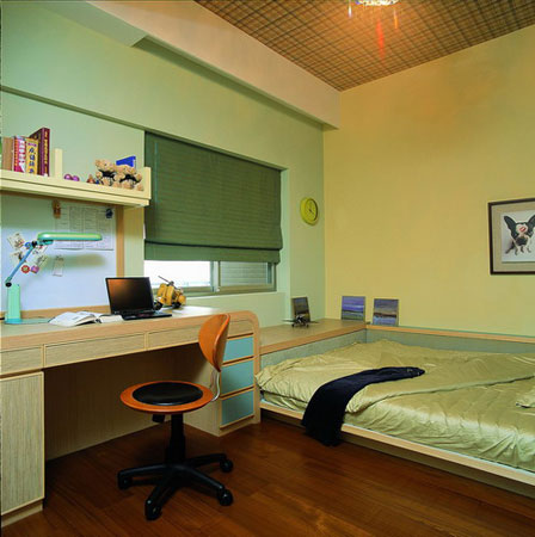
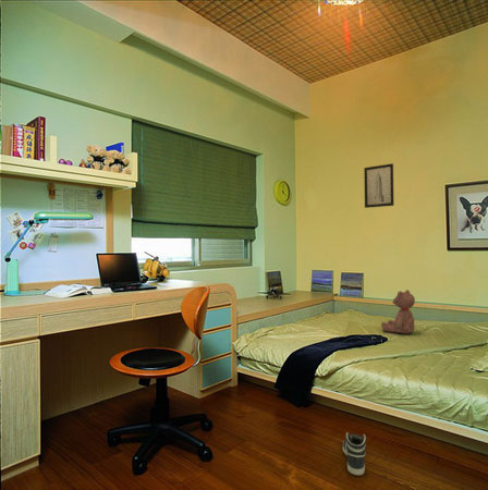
+ teddy bear [380,289,416,335]
+ sneaker [342,431,367,477]
+ wall art [363,162,395,209]
